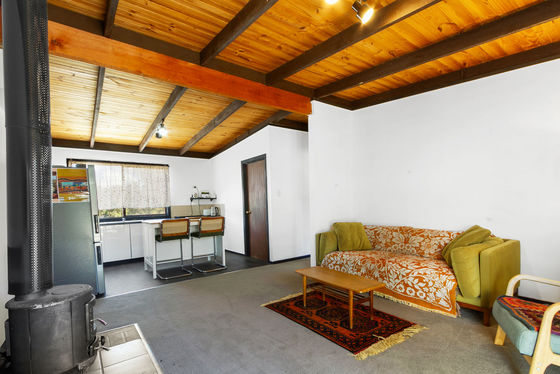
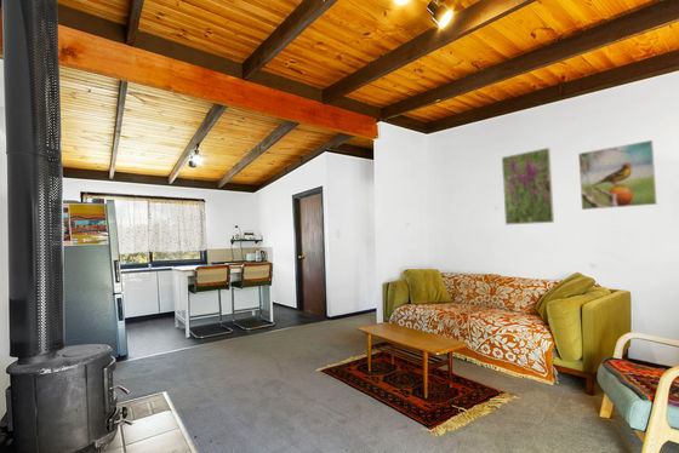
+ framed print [577,139,658,211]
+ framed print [501,147,555,226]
